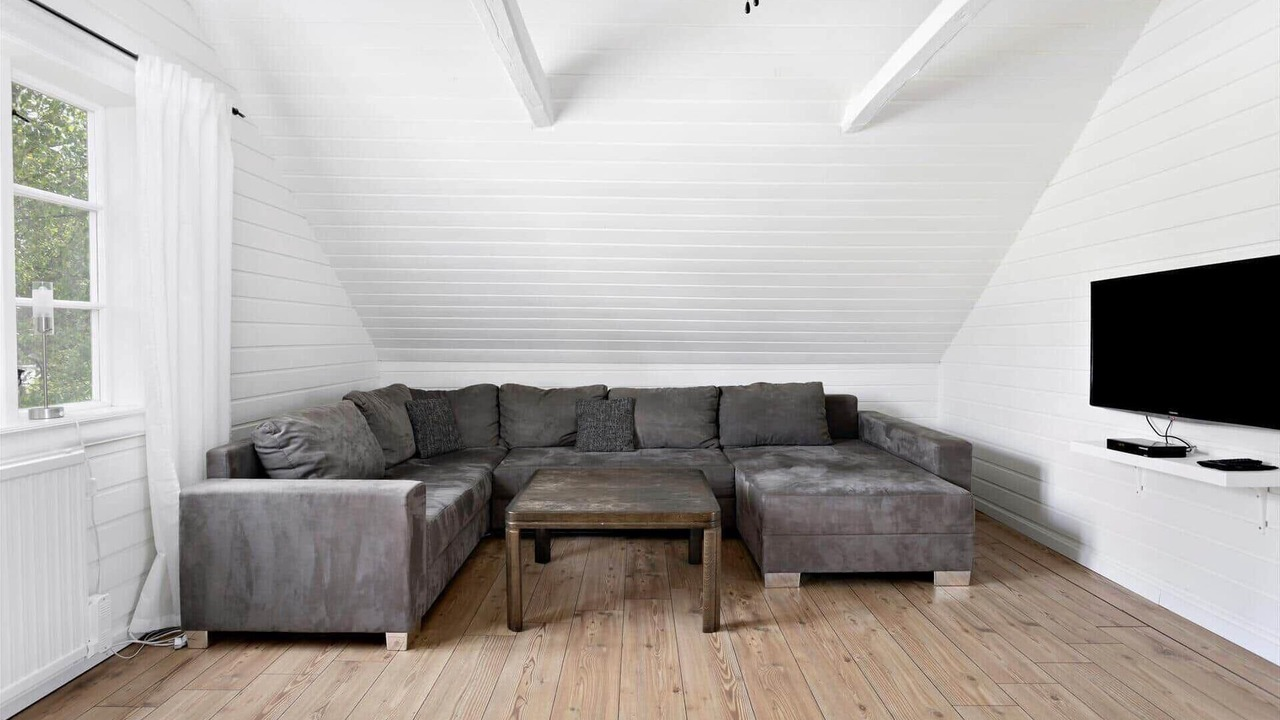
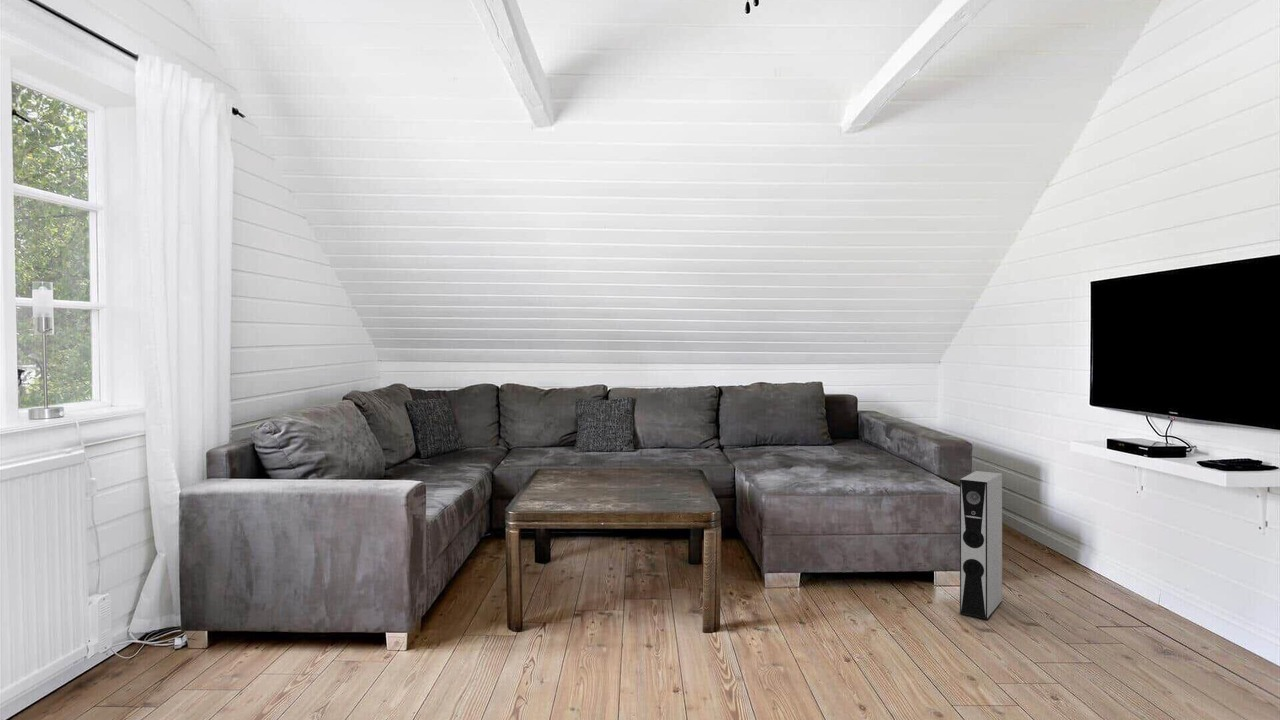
+ speaker [958,470,1003,621]
